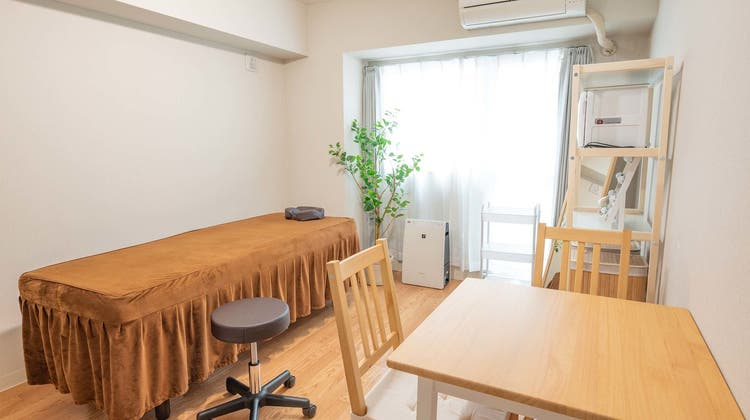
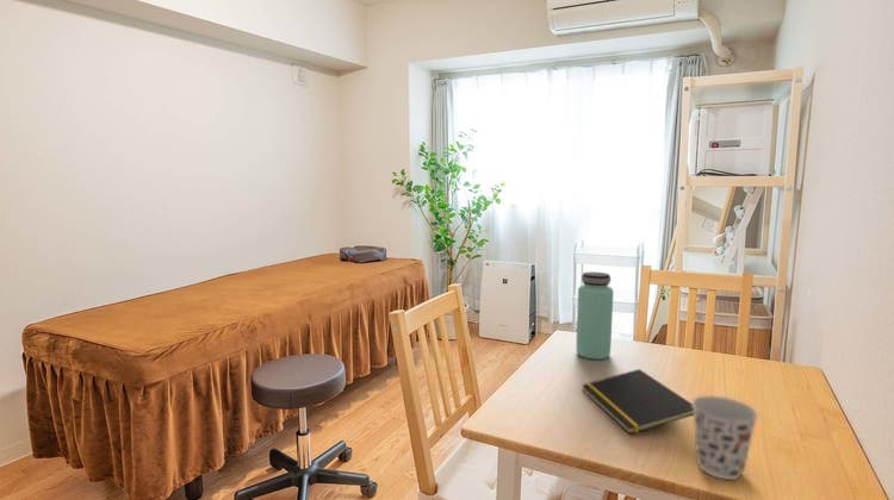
+ bottle [576,270,615,361]
+ cup [691,395,759,481]
+ notepad [581,368,694,436]
